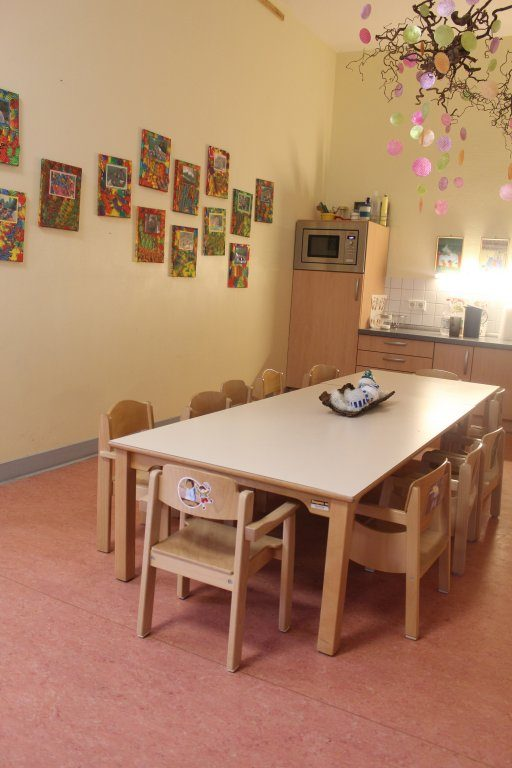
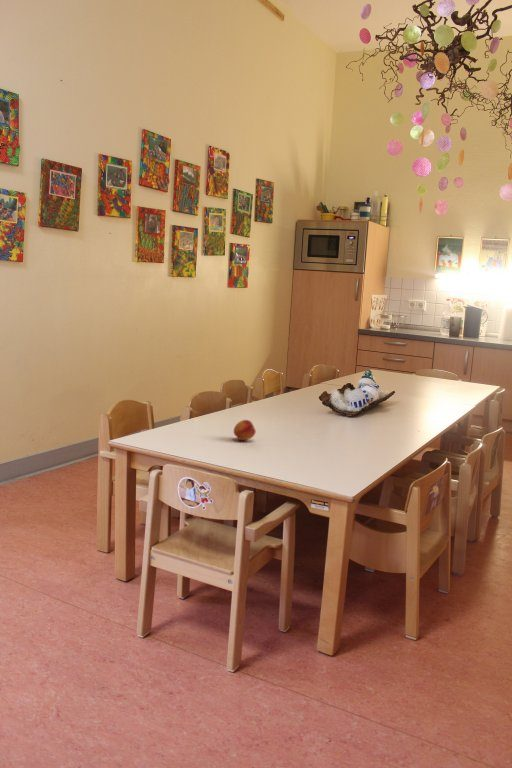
+ fruit [233,419,257,441]
